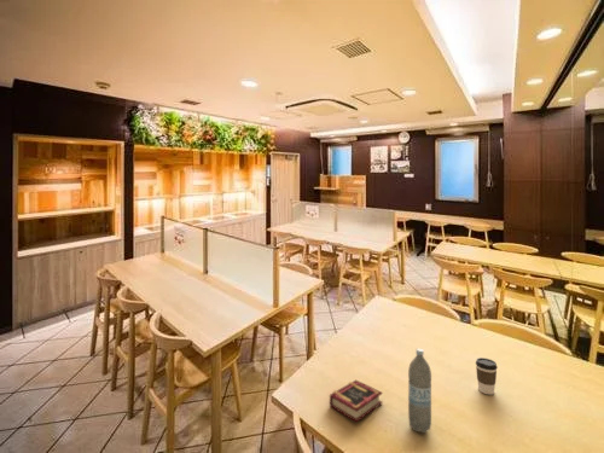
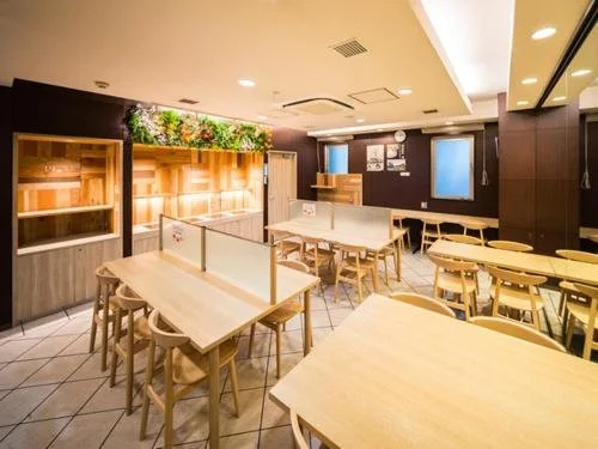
- coffee cup [475,356,499,395]
- water bottle [407,348,432,435]
- book [329,379,384,423]
